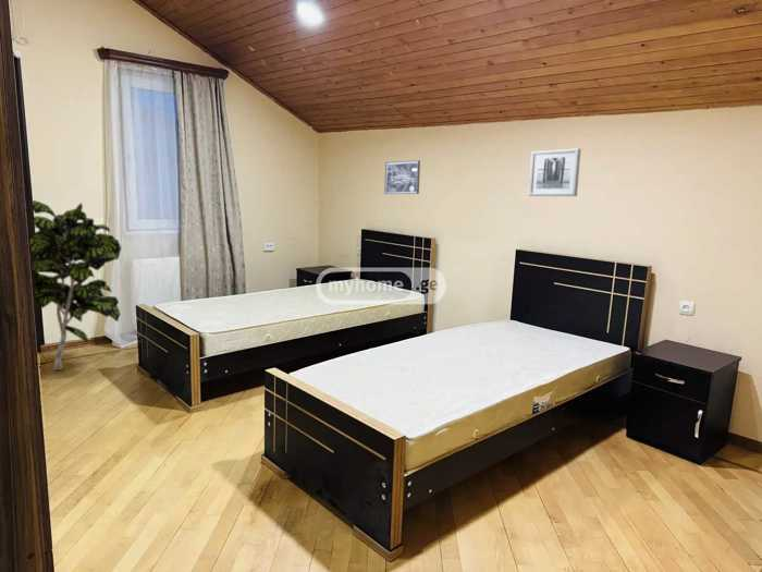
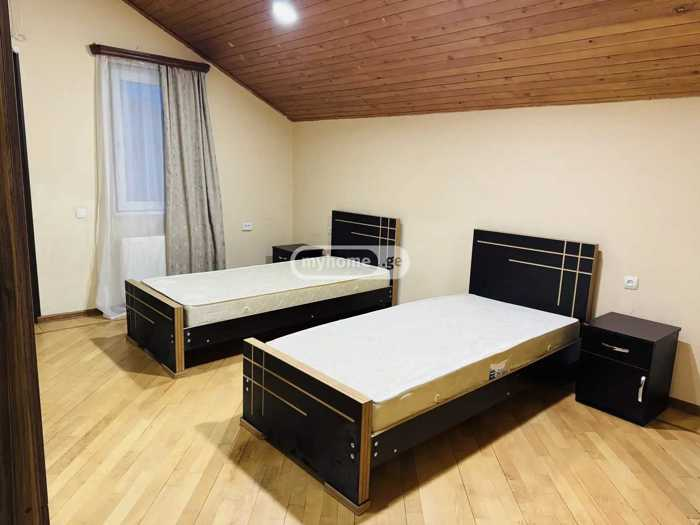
- indoor plant [28,199,122,372]
- wall art [383,159,421,195]
- wall art [528,147,581,197]
